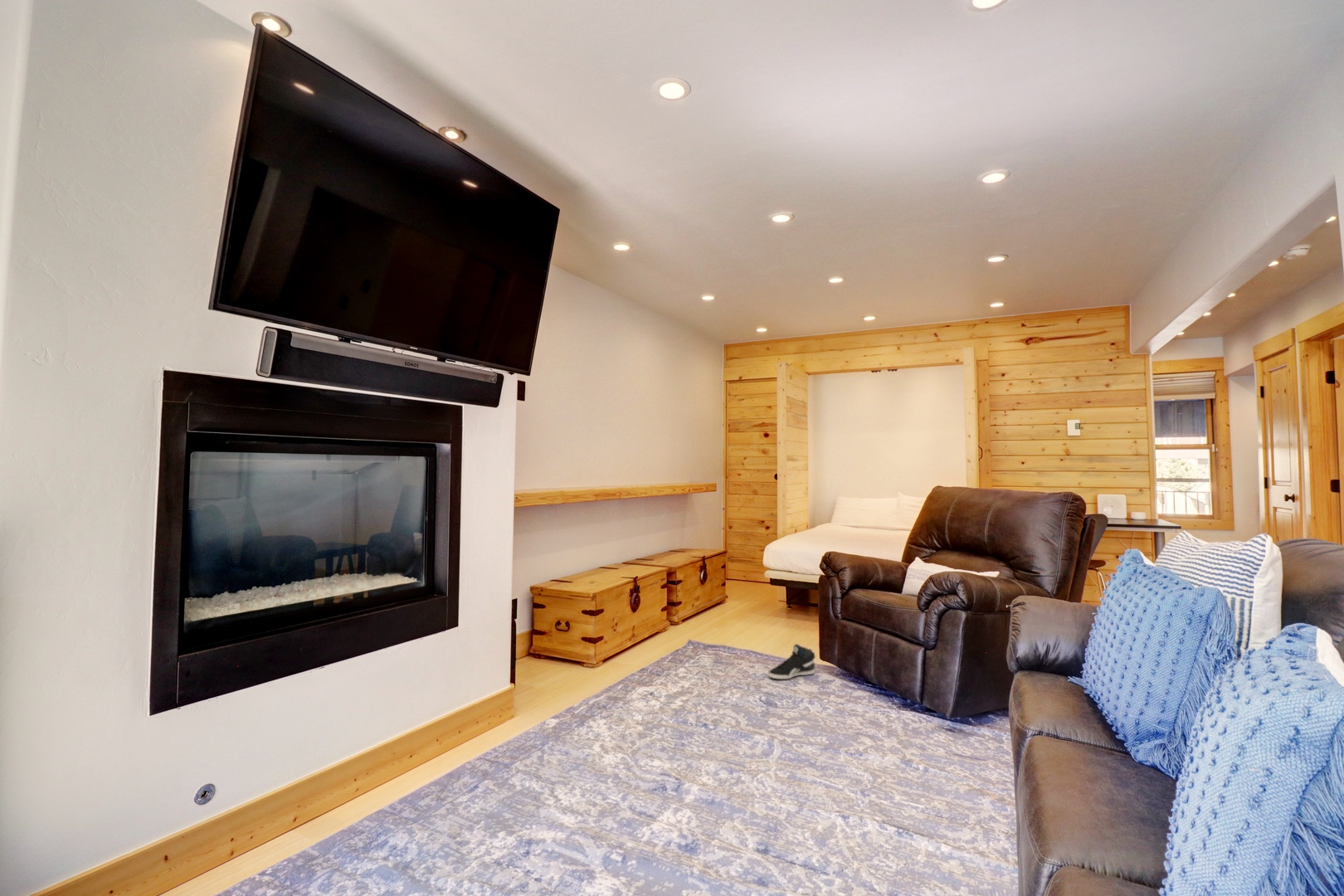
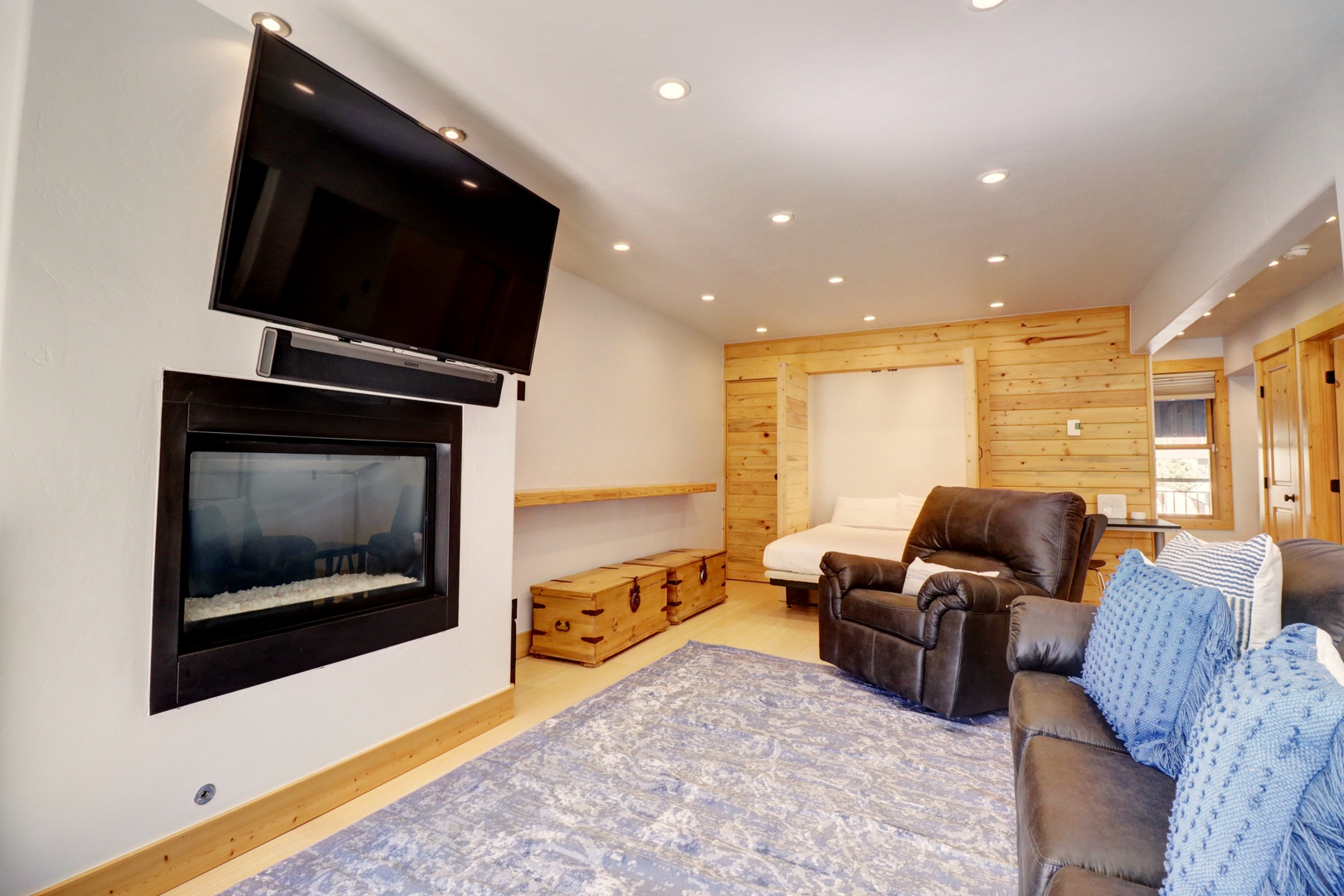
- sneaker [768,643,816,680]
